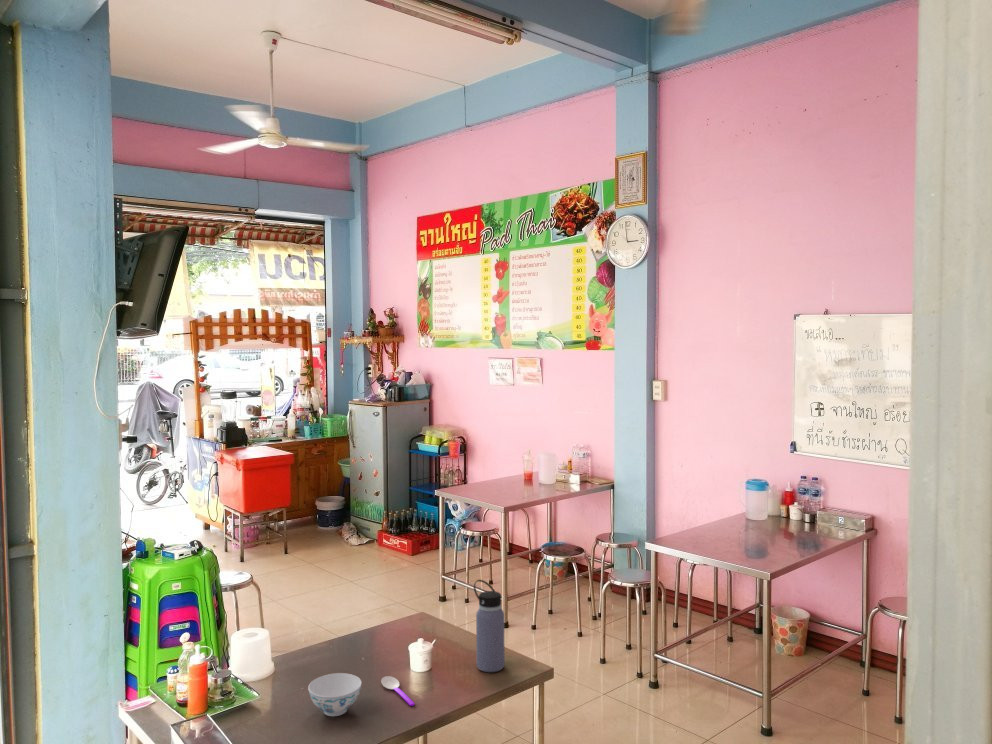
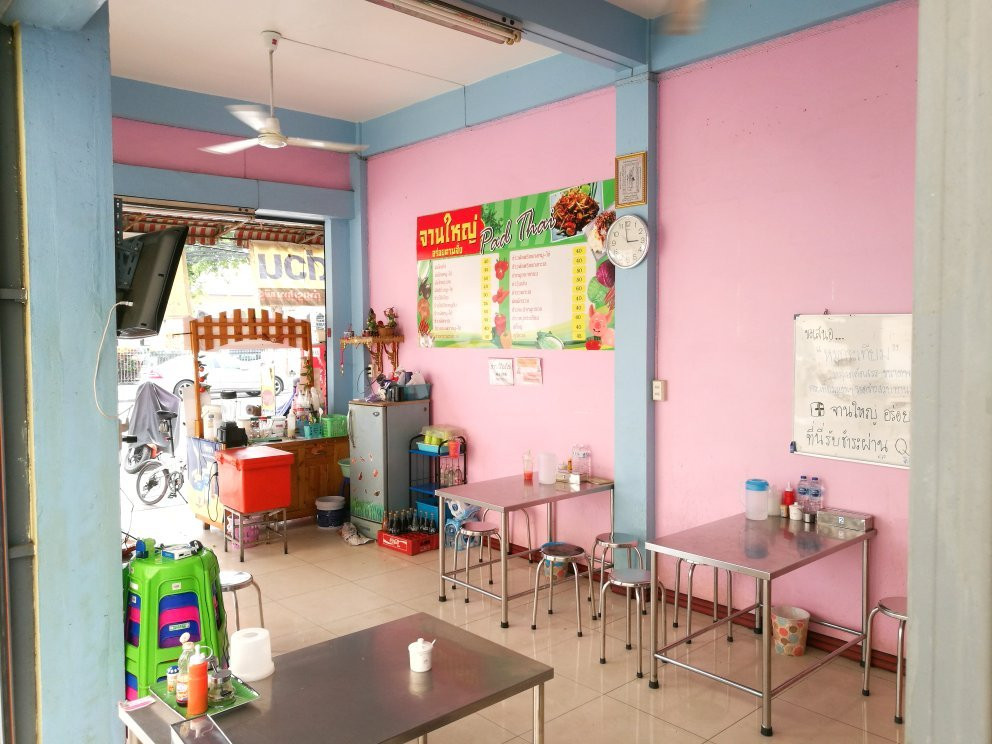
- chinaware [307,672,362,717]
- spoon [380,675,415,707]
- water bottle [473,579,506,673]
